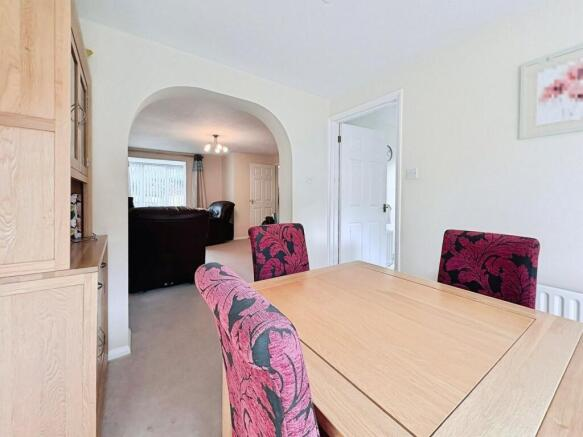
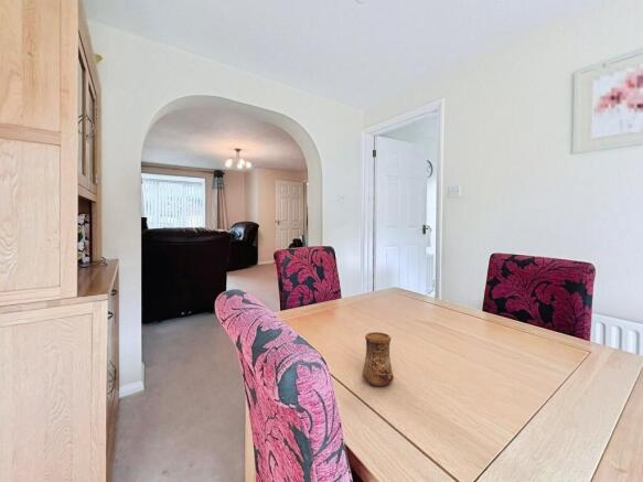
+ cup [361,331,395,387]
